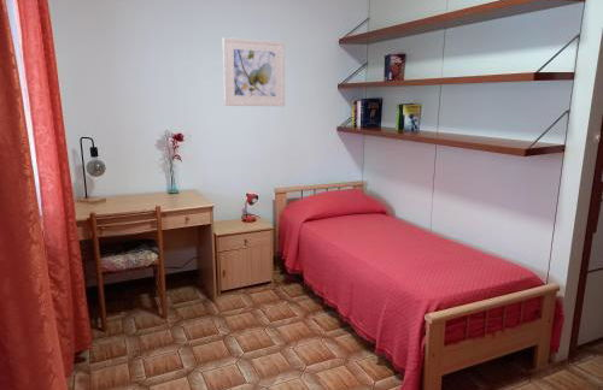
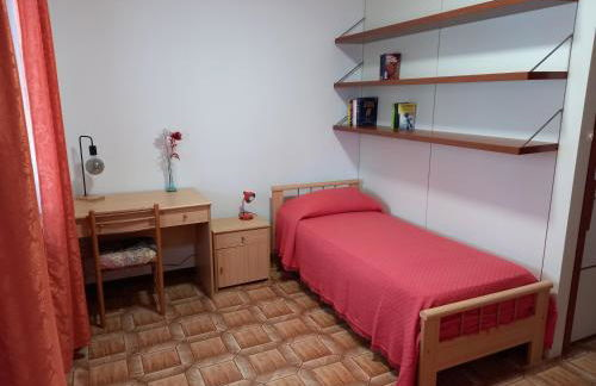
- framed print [222,36,286,107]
